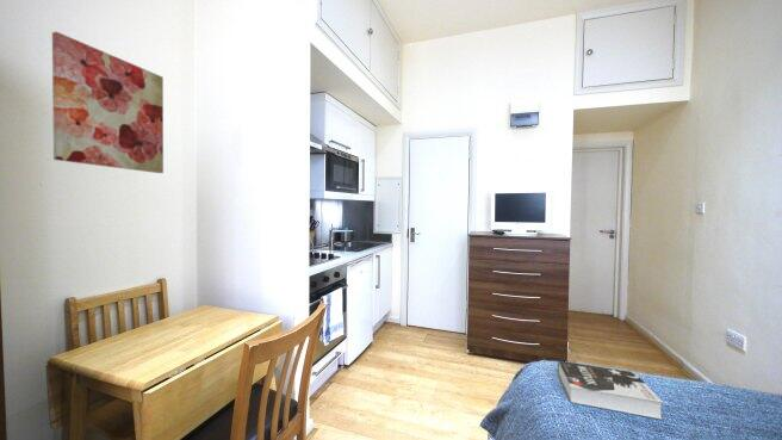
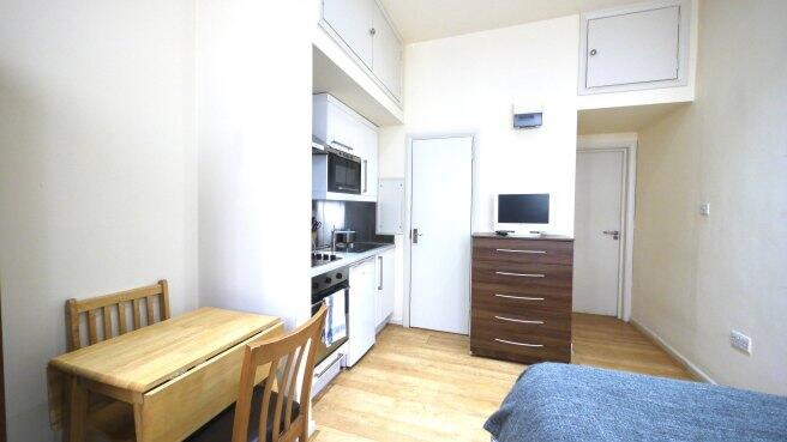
- wall art [51,31,165,174]
- book [557,359,664,421]
